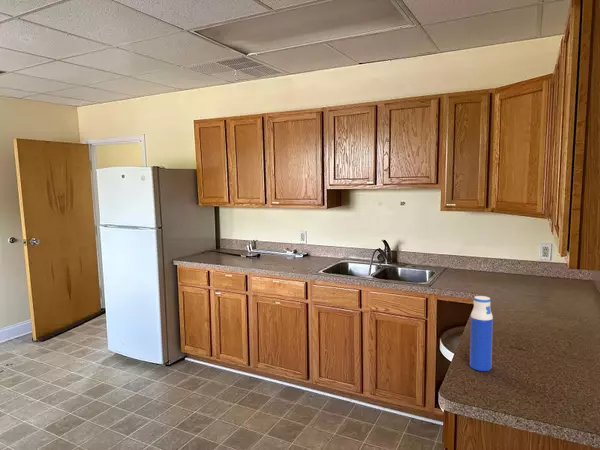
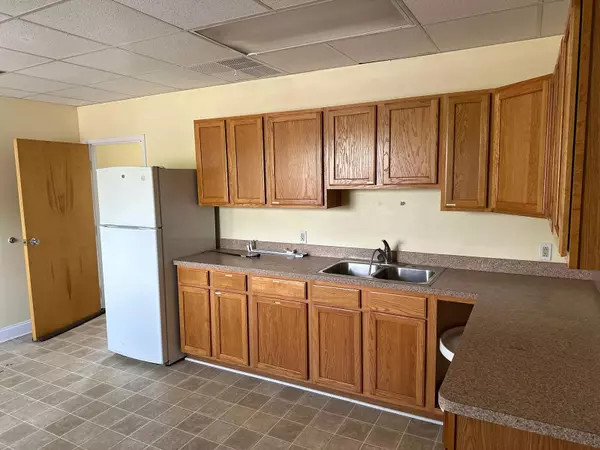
- water bottle [469,295,494,372]
